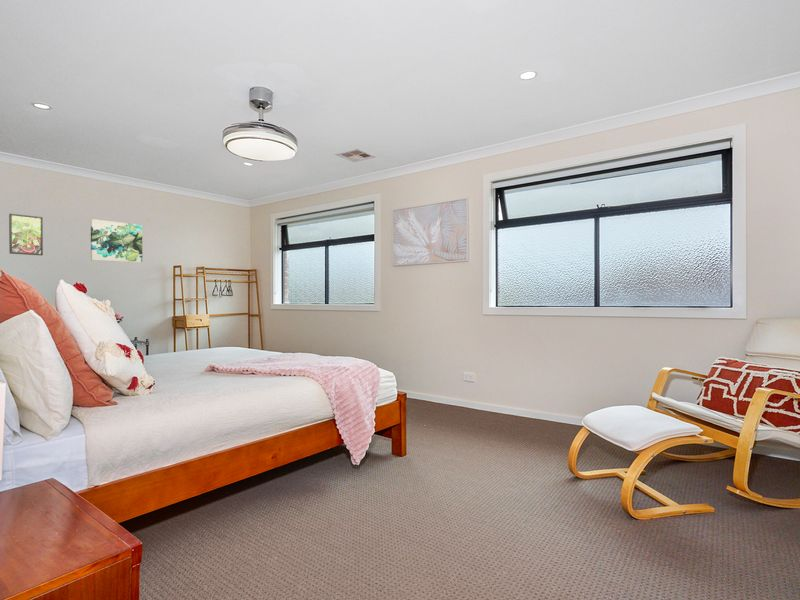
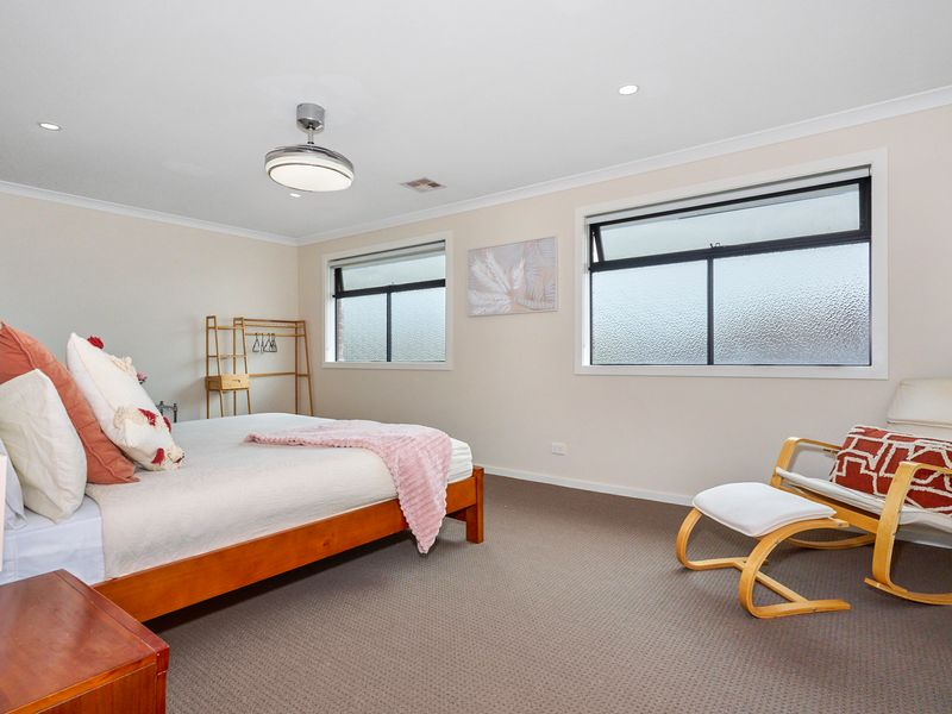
- wall art [90,218,143,264]
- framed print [8,213,44,256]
